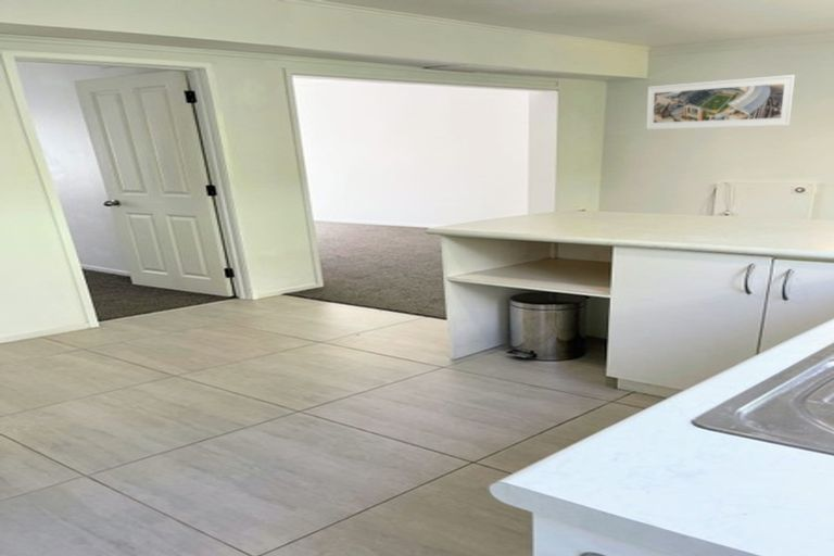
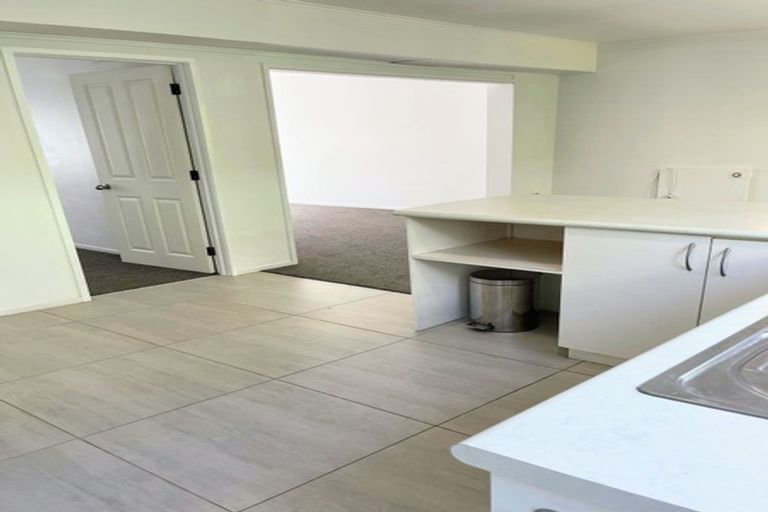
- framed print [645,74,796,130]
